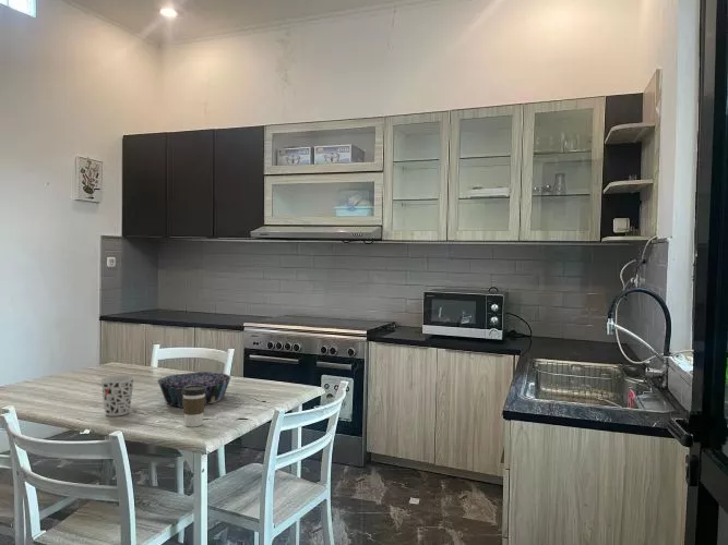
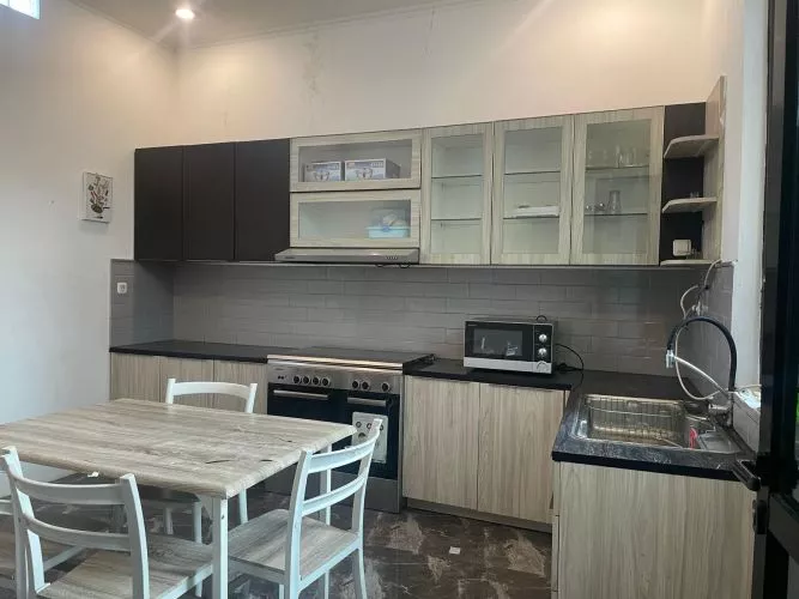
- coffee cup [182,385,206,427]
- decorative bowl [157,371,232,409]
- cup [99,374,135,417]
